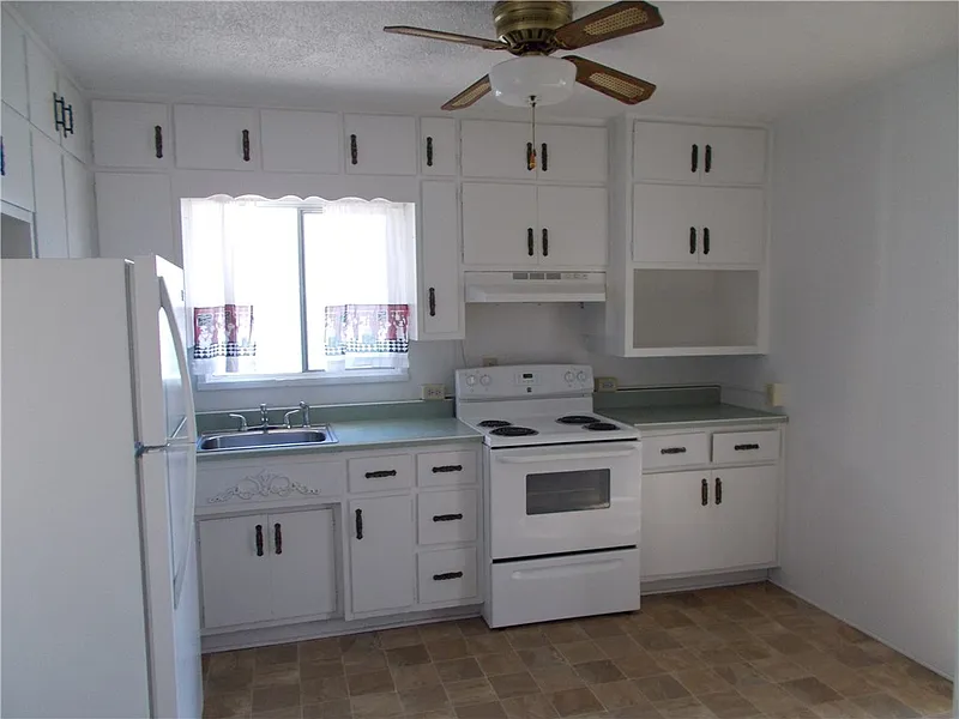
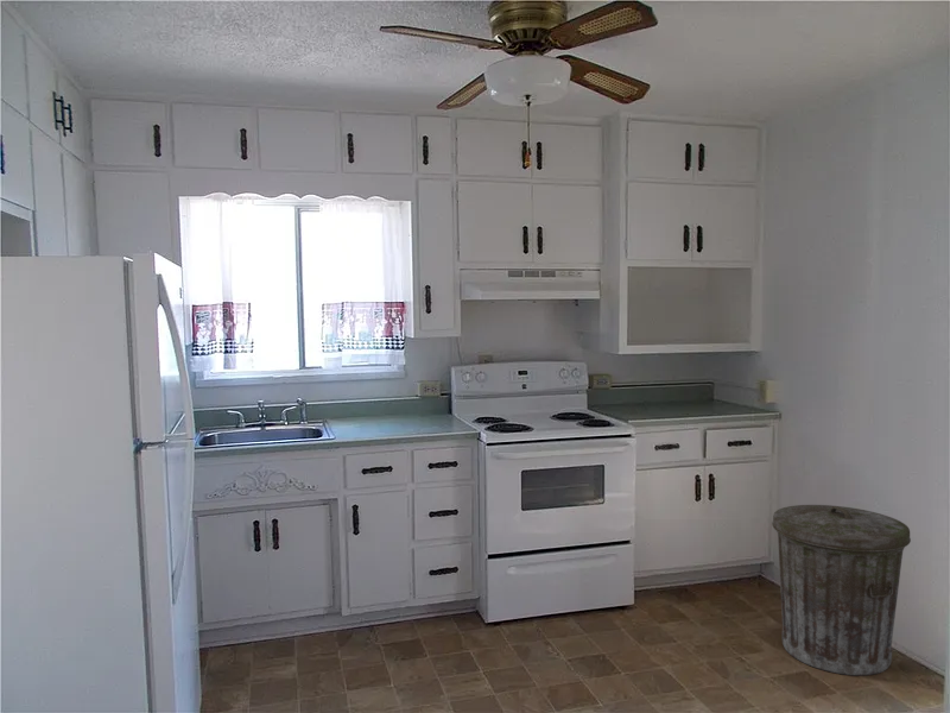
+ trash can [771,504,912,676]
